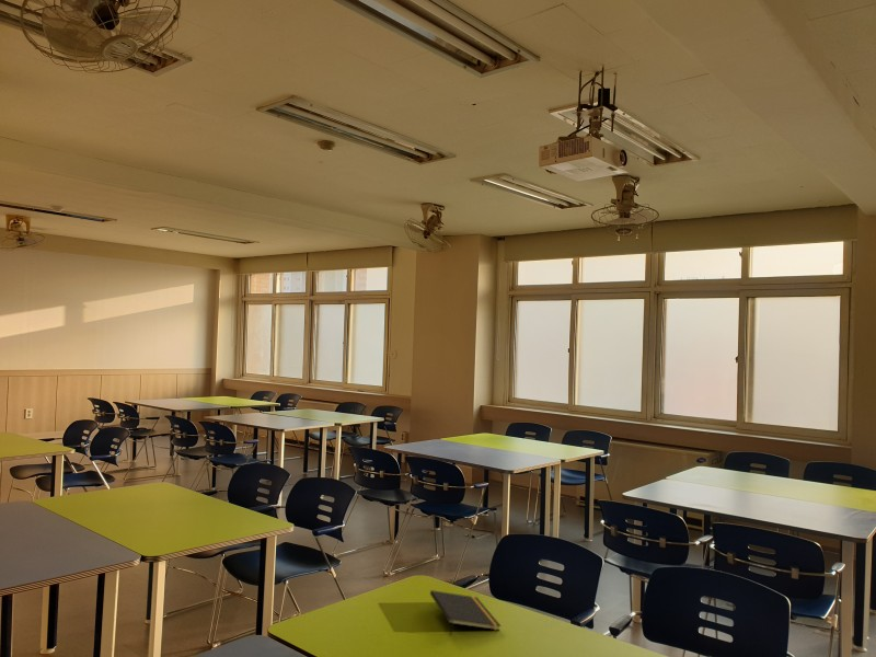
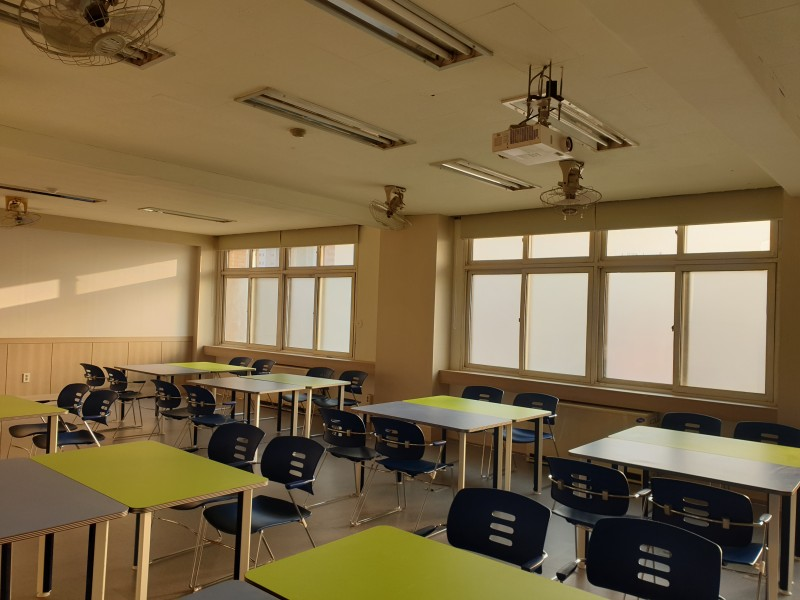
- notepad [429,589,503,636]
